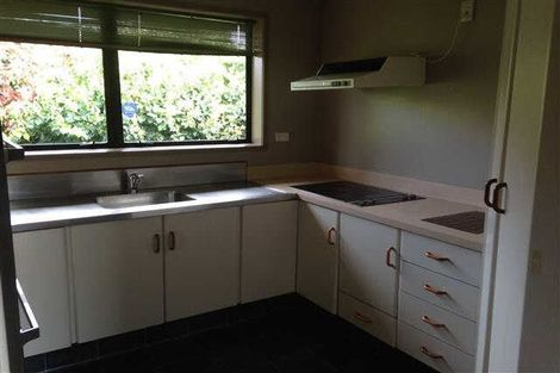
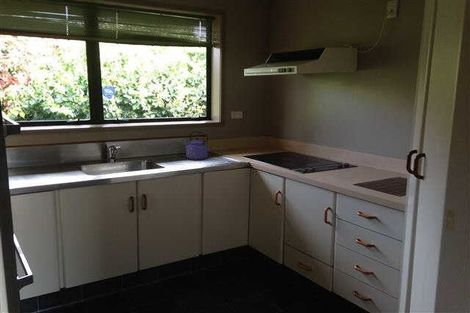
+ kettle [183,130,209,161]
